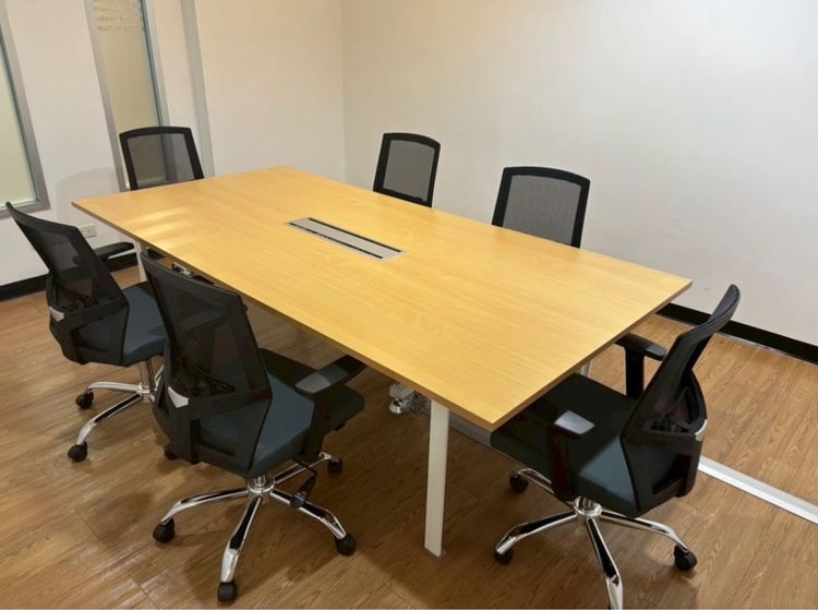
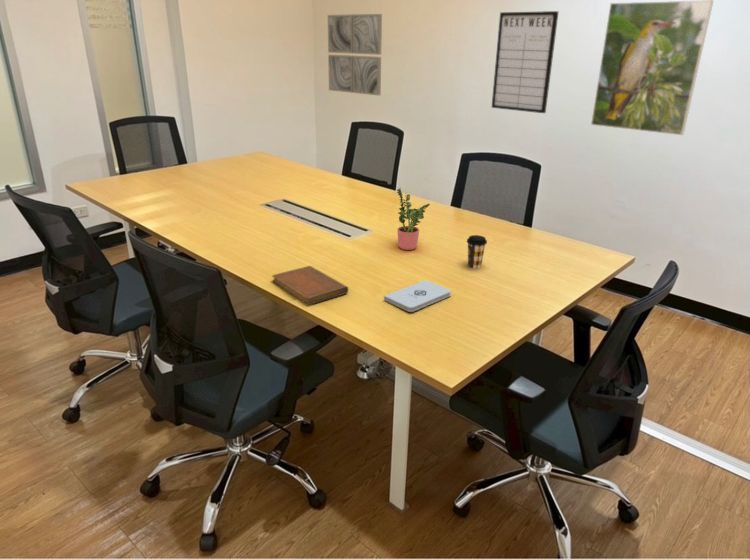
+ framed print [590,0,714,136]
+ writing board [491,10,560,114]
+ potted plant [396,187,431,251]
+ notepad [383,279,452,313]
+ coffee cup [466,234,488,270]
+ notebook [271,265,349,306]
+ wall art [327,13,383,96]
